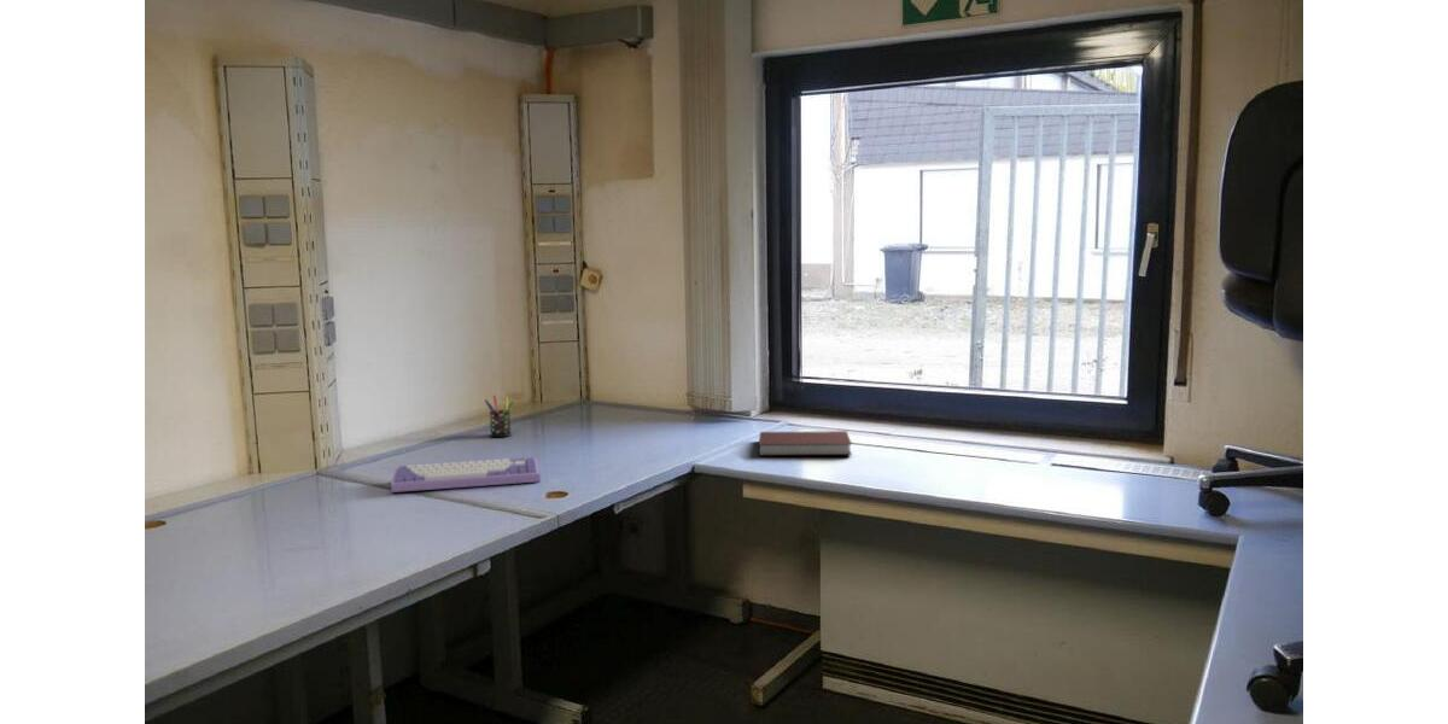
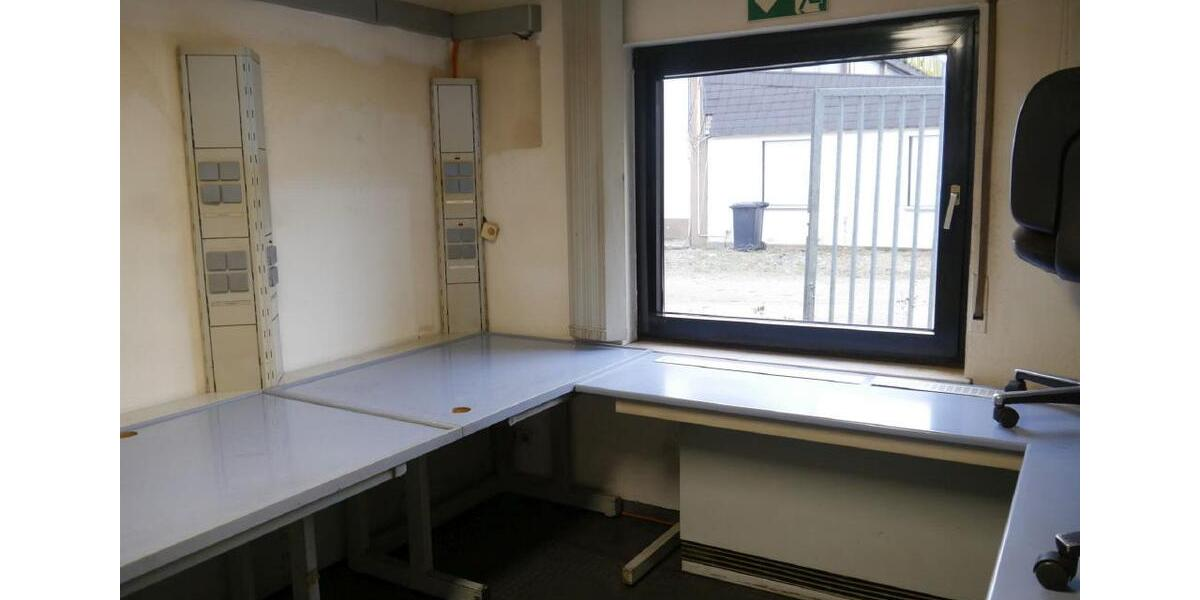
- notebook [758,430,853,457]
- keyboard [390,456,541,494]
- pen holder [484,395,515,438]
